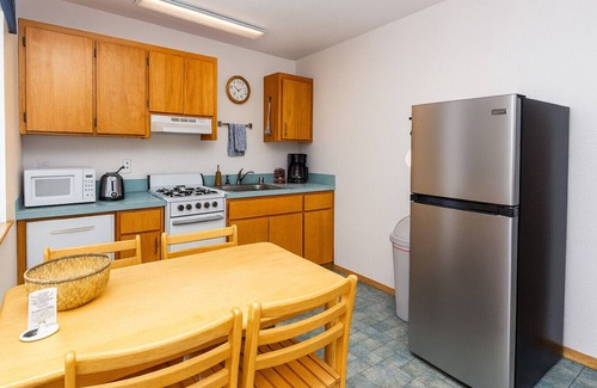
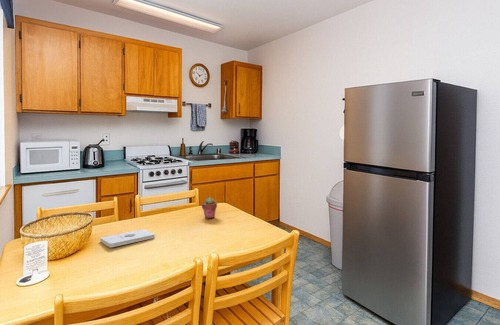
+ potted succulent [200,196,218,219]
+ notepad [99,228,155,248]
